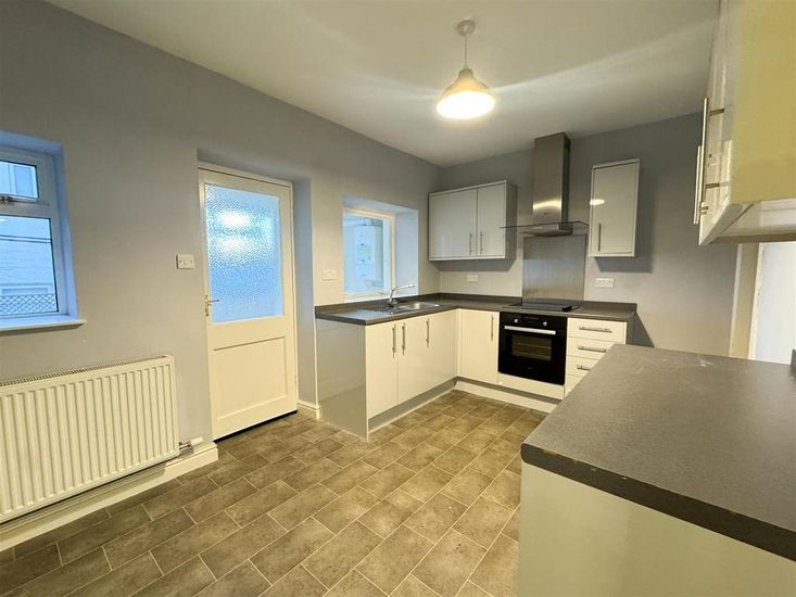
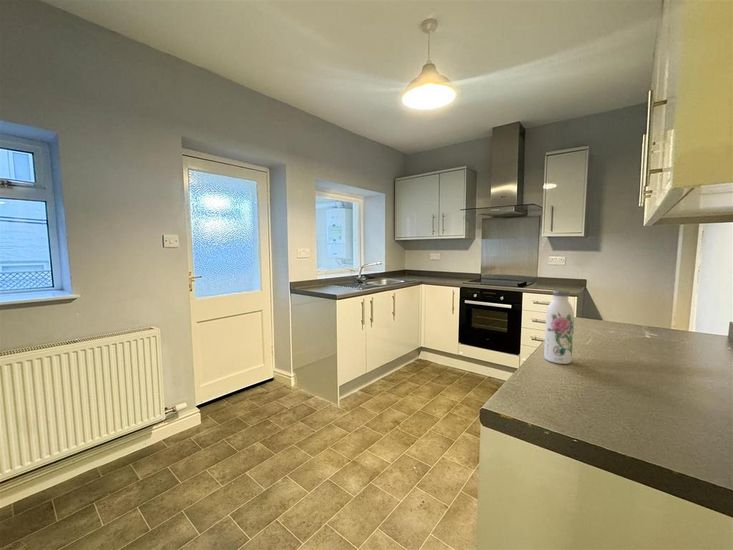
+ water bottle [543,289,575,365]
